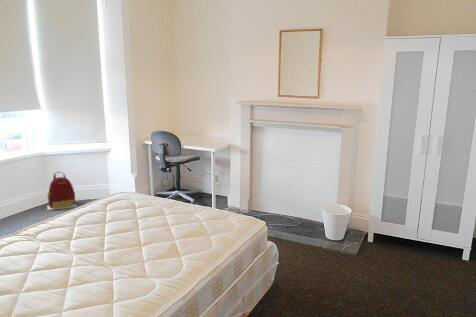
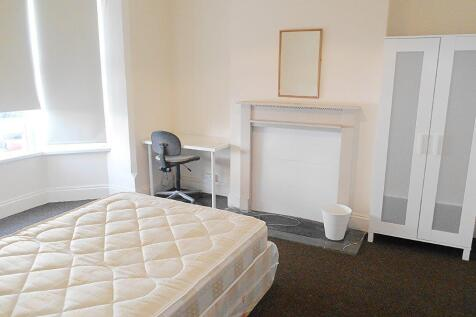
- backpack [46,171,78,211]
